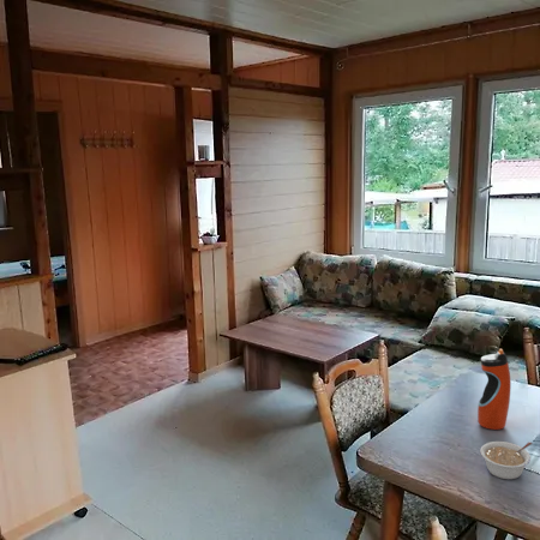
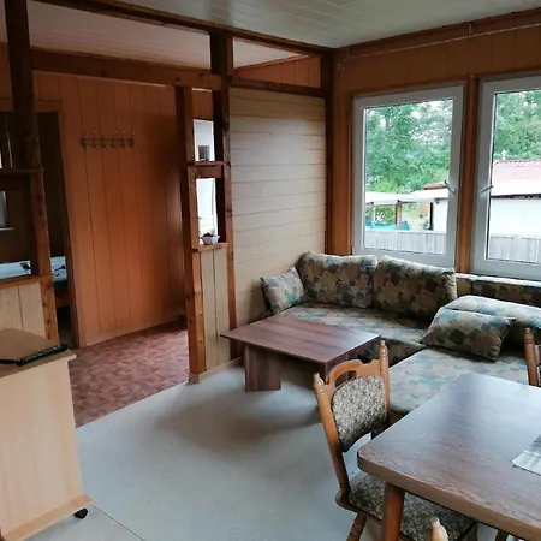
- water bottle [476,348,512,431]
- legume [479,440,534,480]
